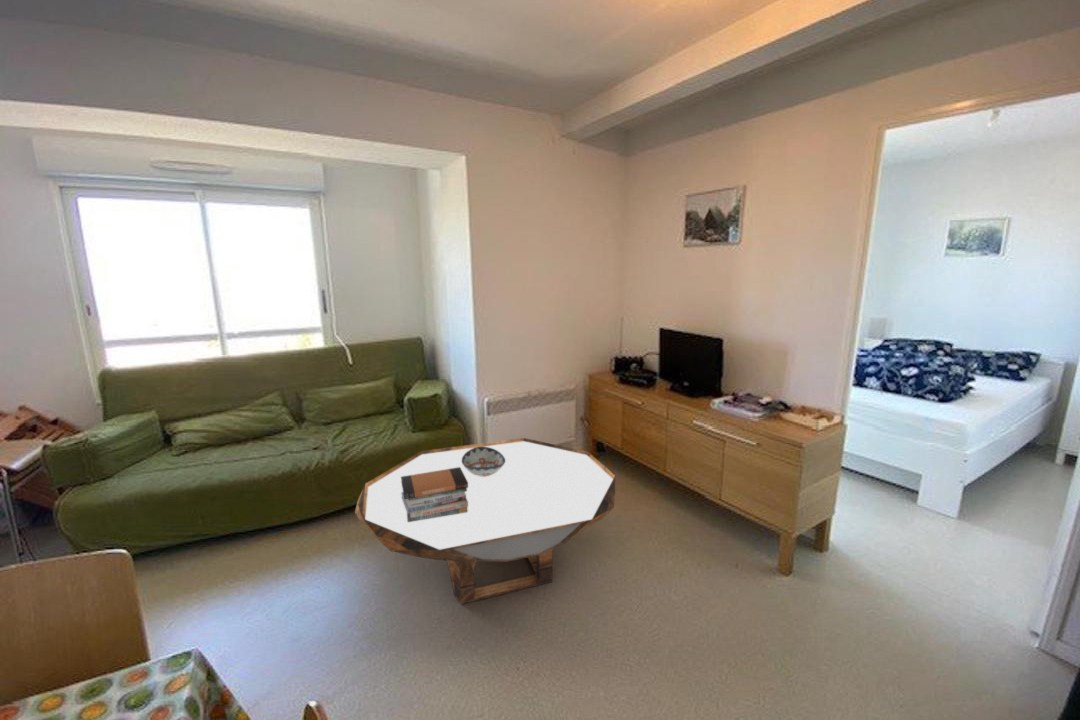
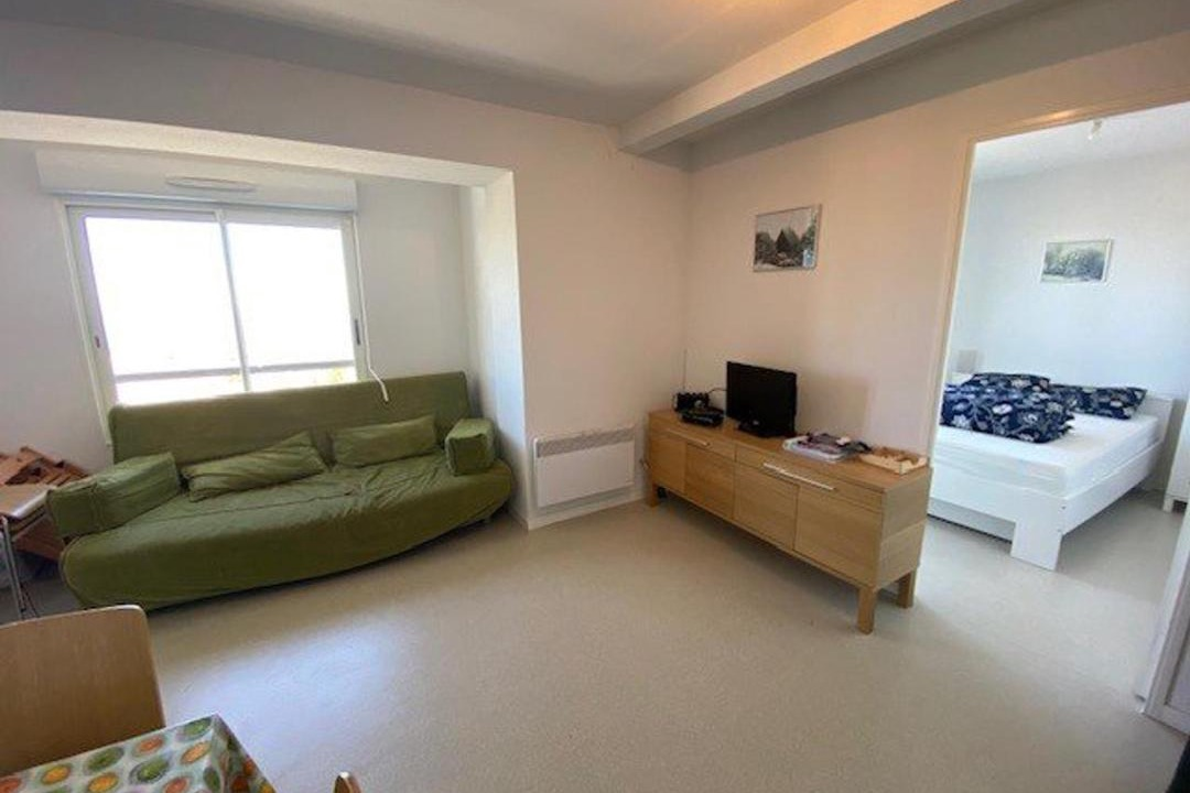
- coffee table [354,437,616,605]
- book stack [401,467,468,523]
- decorative bowl [462,447,506,477]
